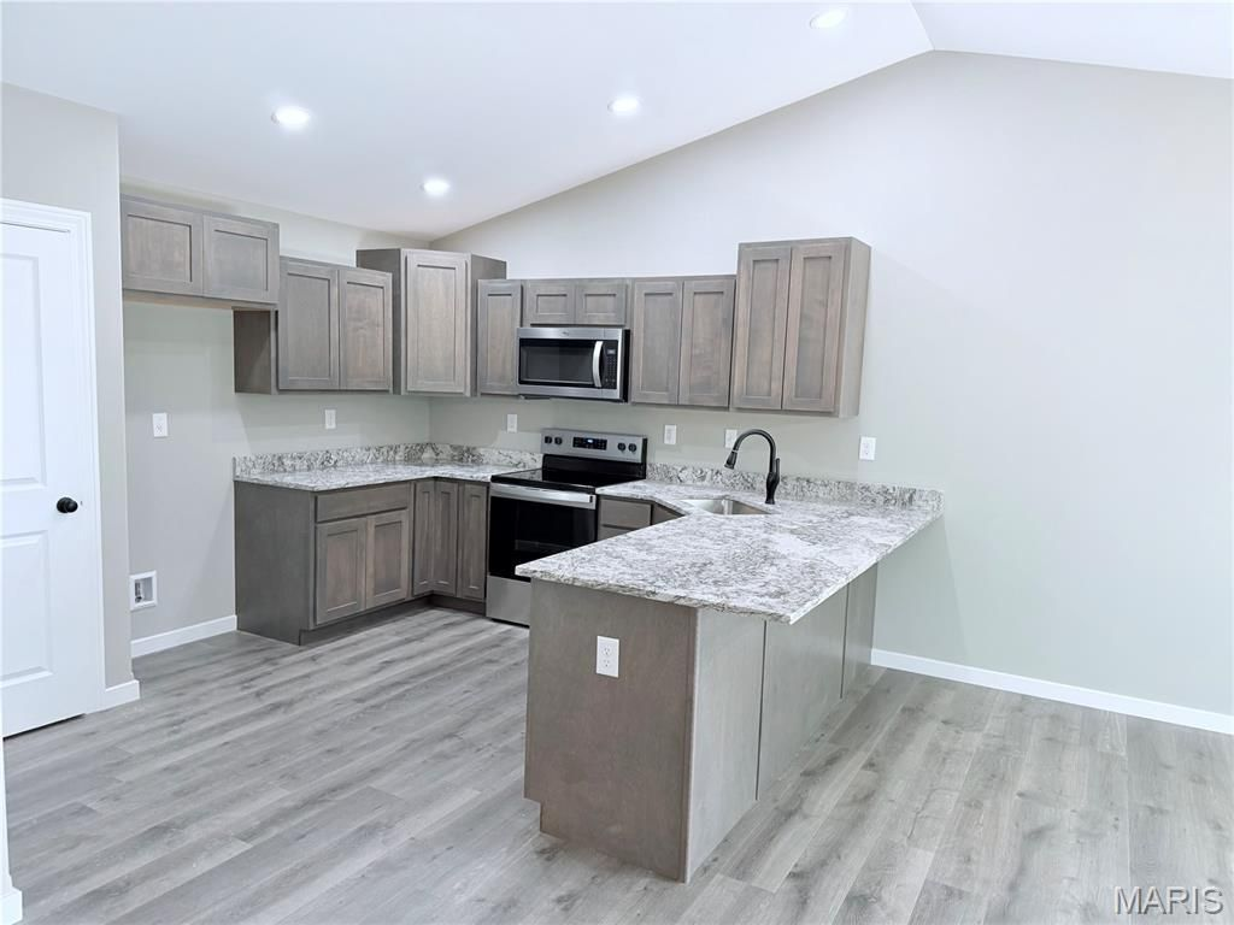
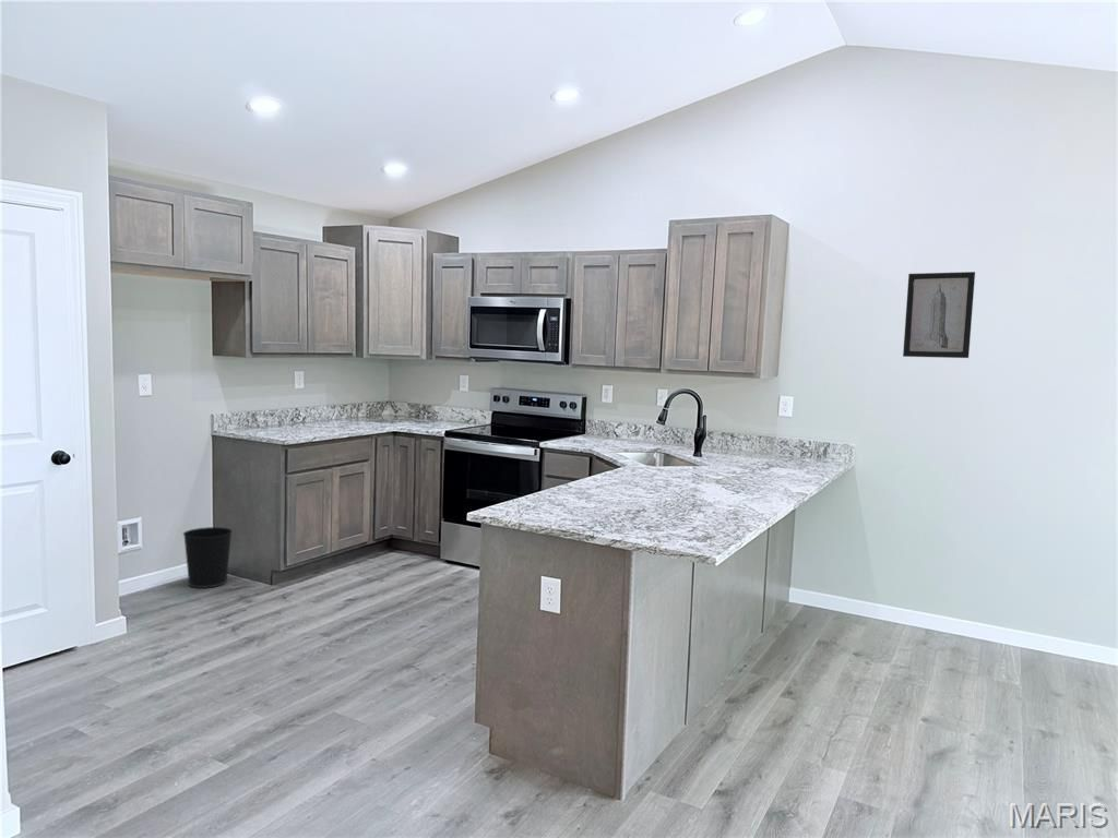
+ wall art [902,271,976,359]
+ wastebasket [182,526,234,589]
